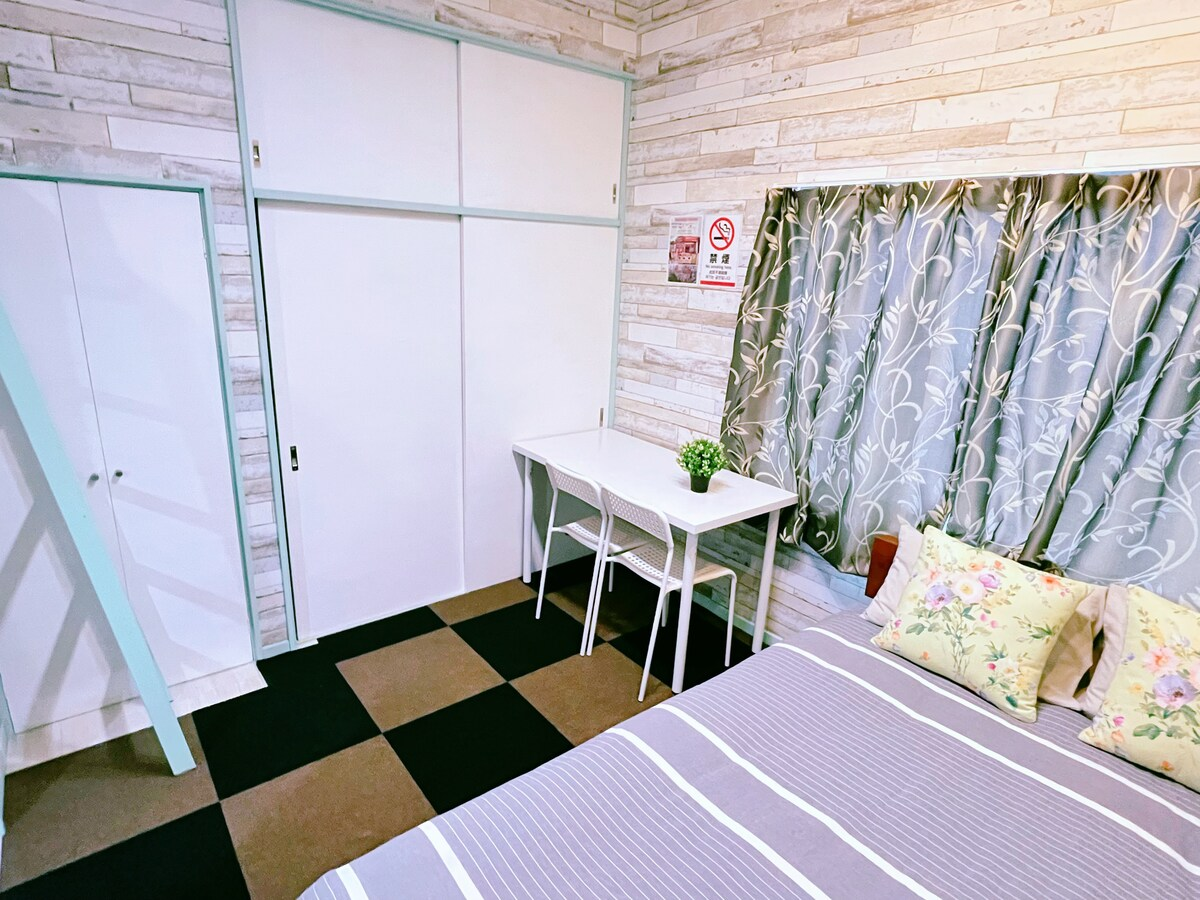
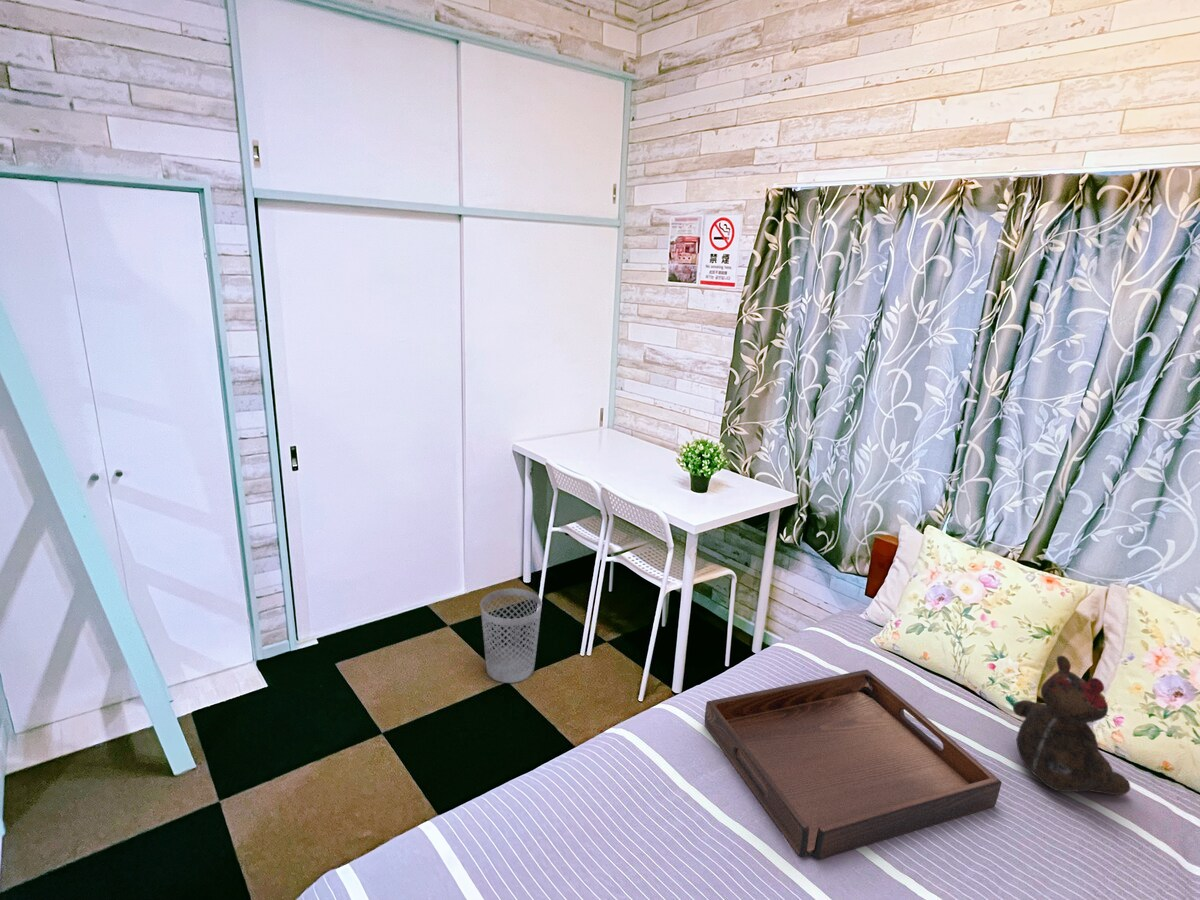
+ teddy bear [1012,654,1131,796]
+ wastebasket [479,587,543,684]
+ serving tray [704,669,1003,860]
